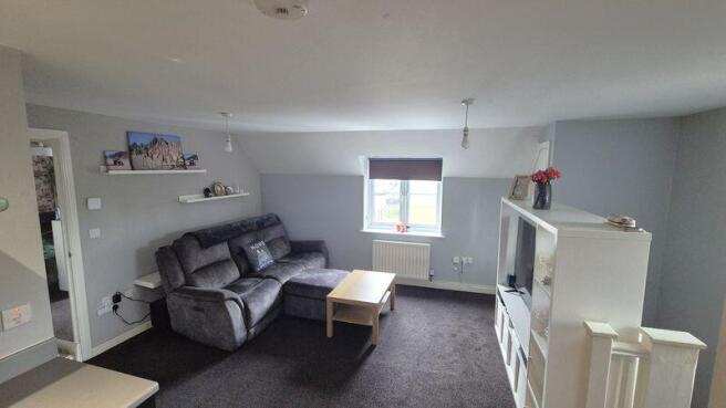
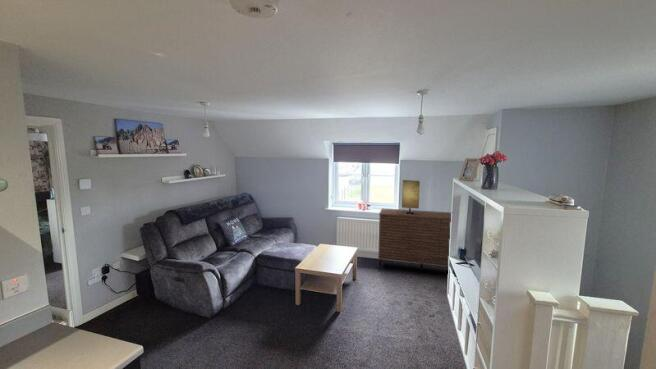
+ table lamp [401,179,421,215]
+ sideboard [377,207,452,272]
